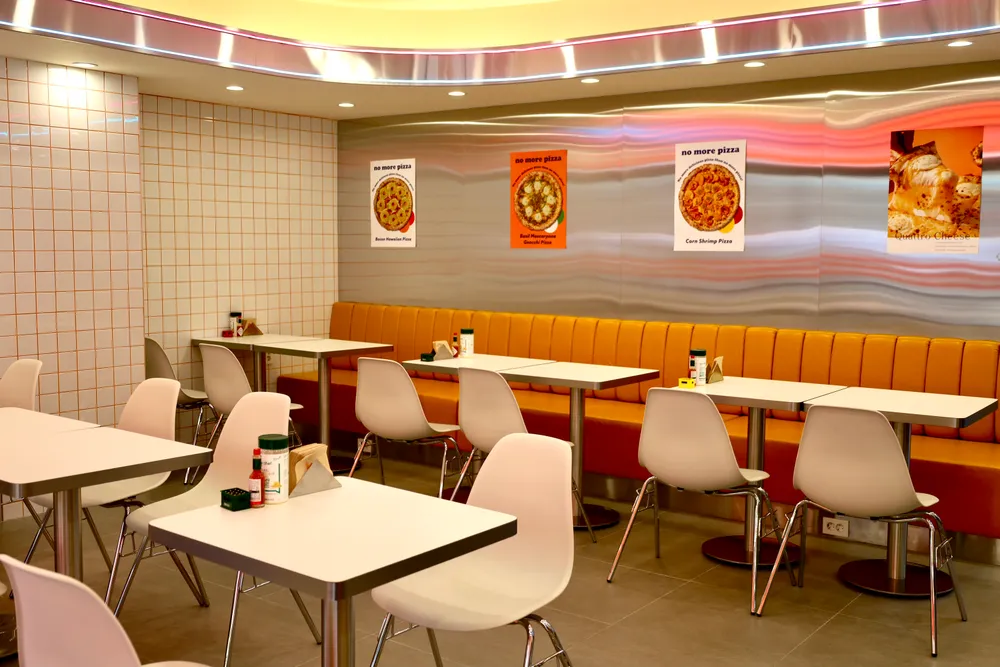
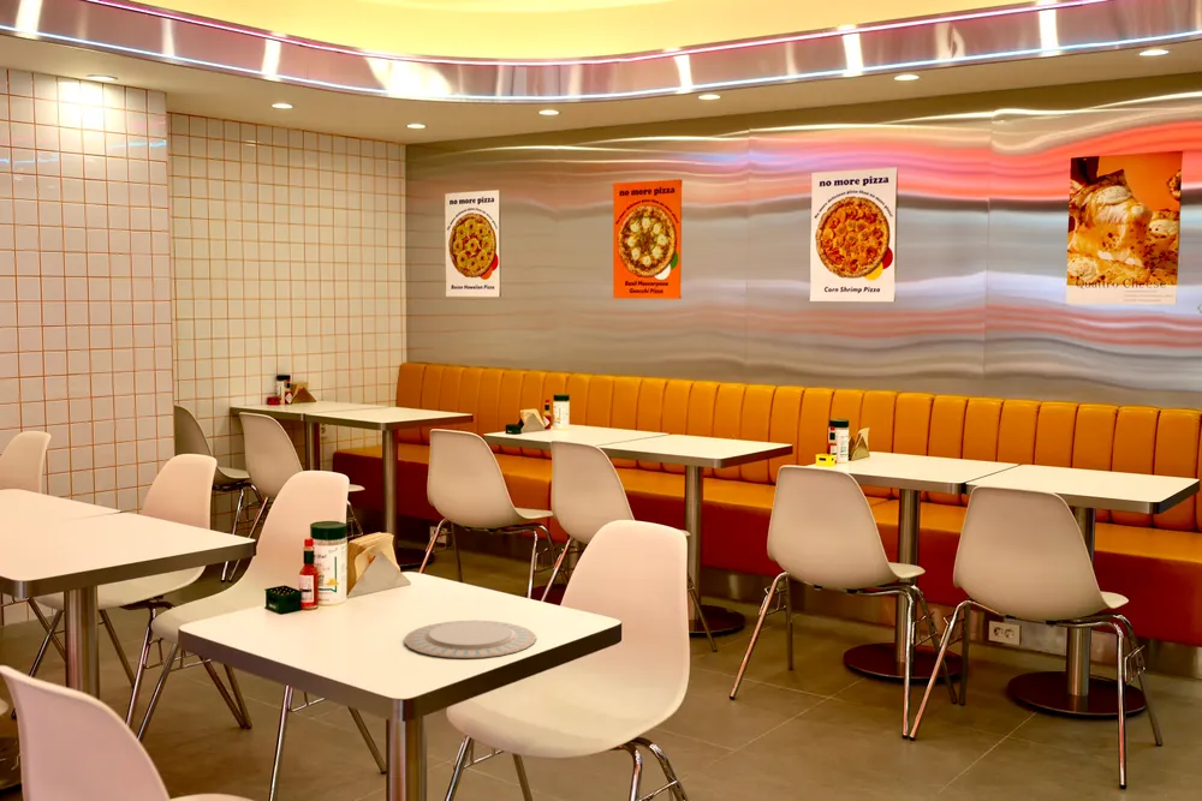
+ chinaware [403,620,537,659]
